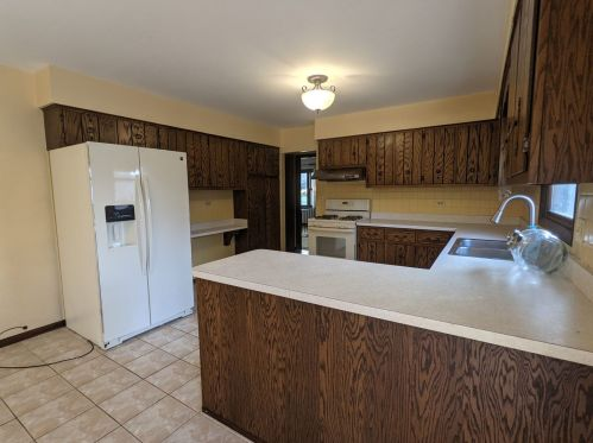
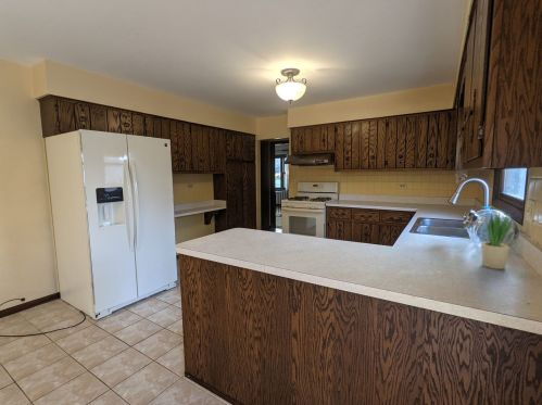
+ potted plant [480,212,515,270]
